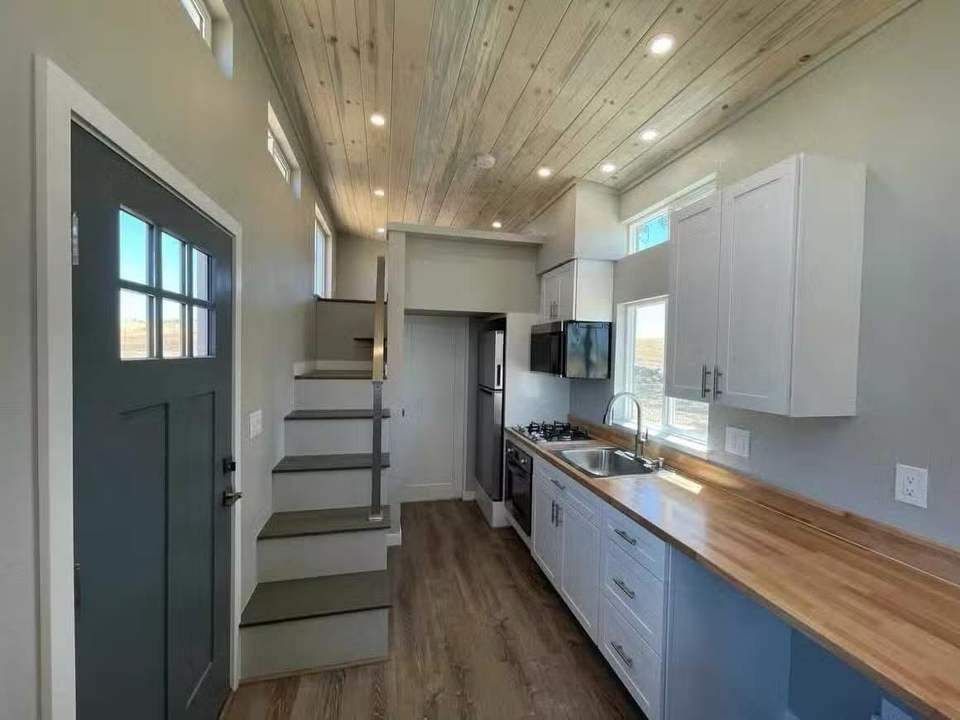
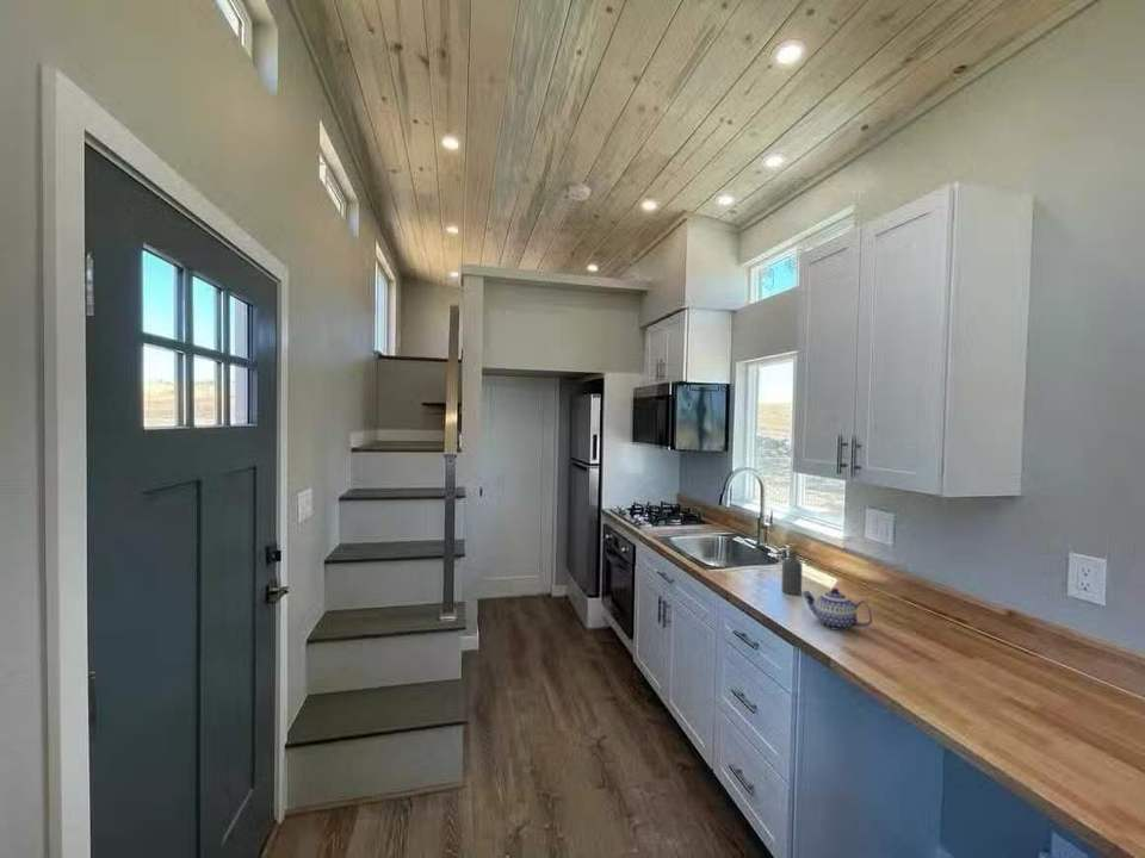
+ bottle [781,542,803,596]
+ teapot [802,586,873,632]
